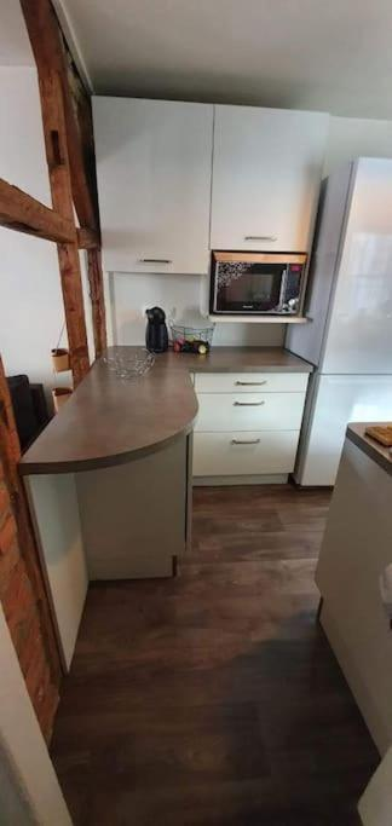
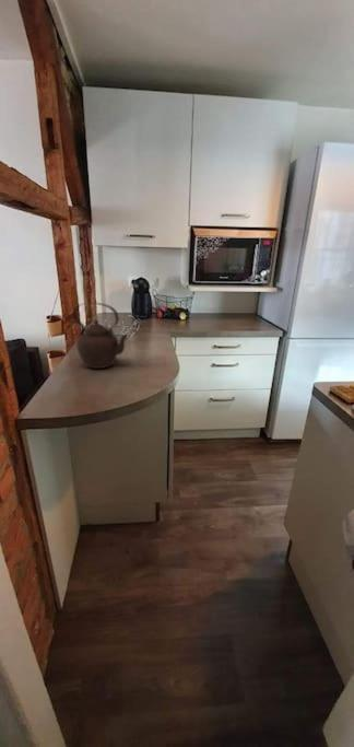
+ teapot [72,302,130,370]
